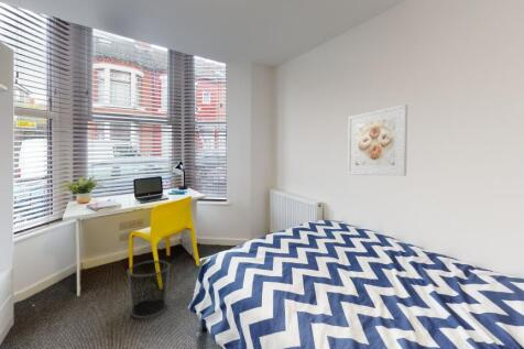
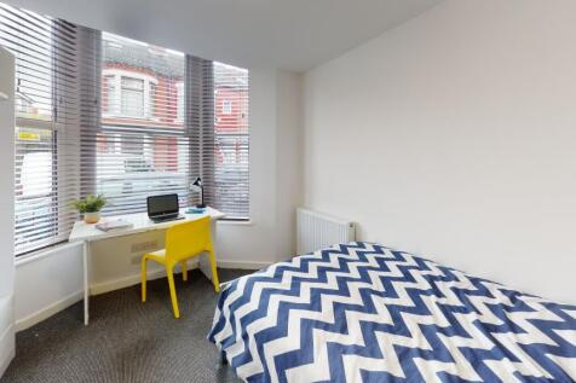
- waste bin [125,260,171,319]
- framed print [347,103,408,177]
